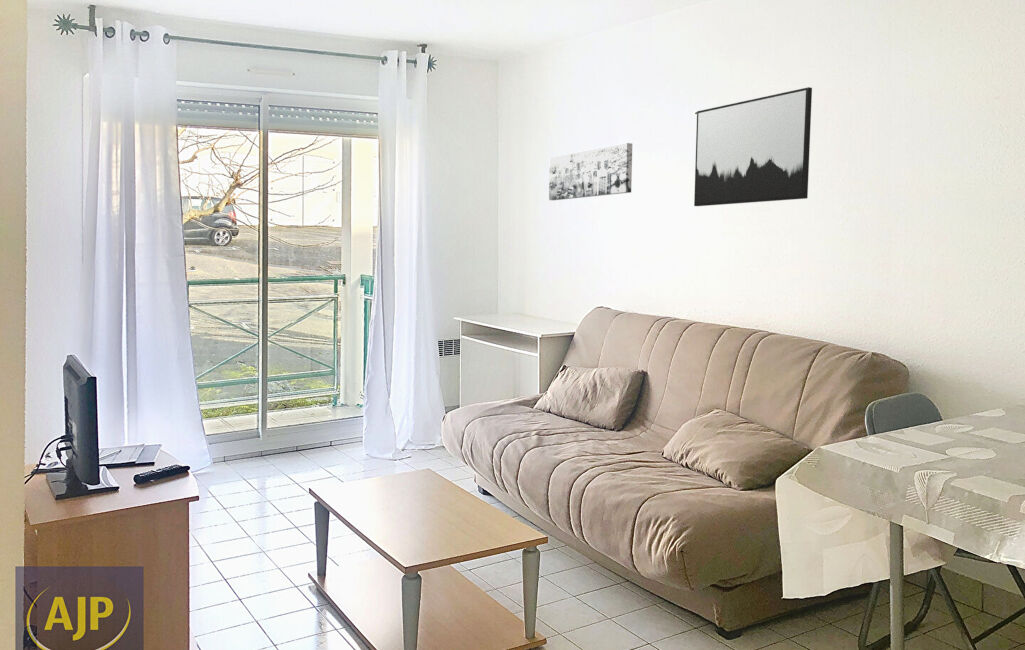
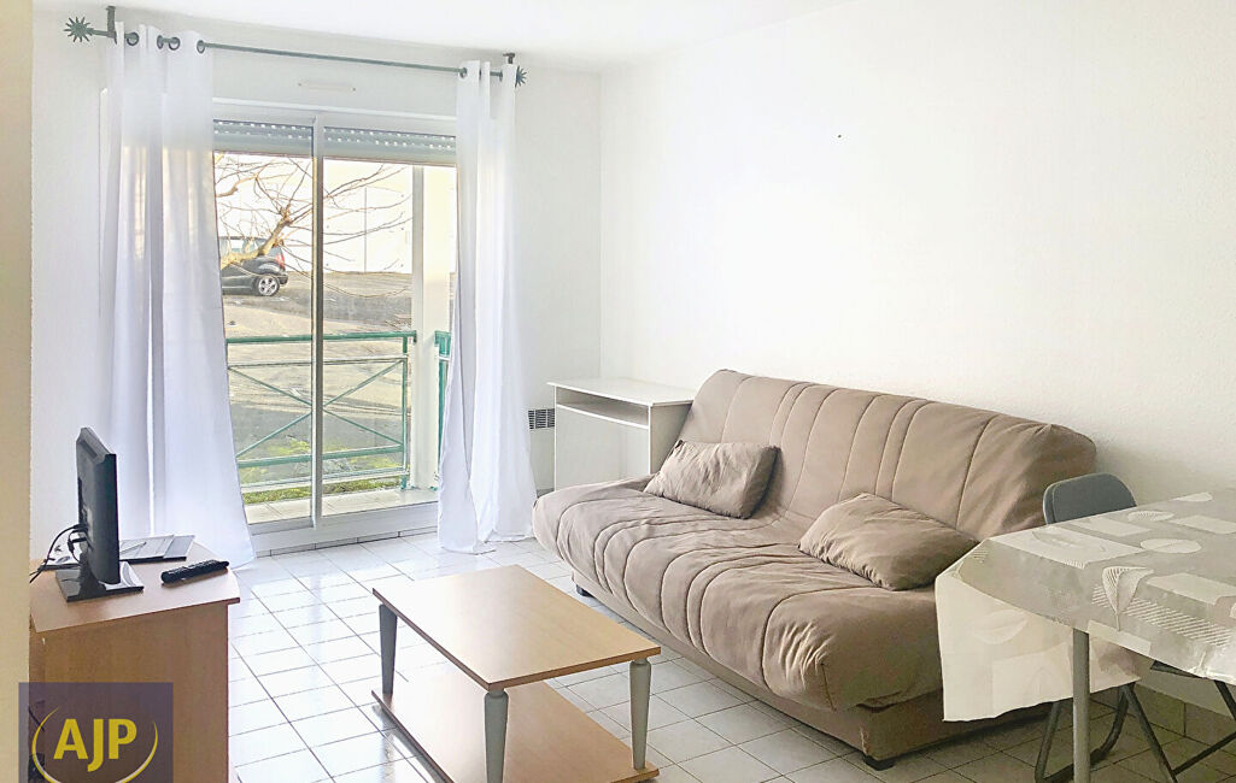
- wall art [693,86,813,207]
- wall art [548,142,633,201]
